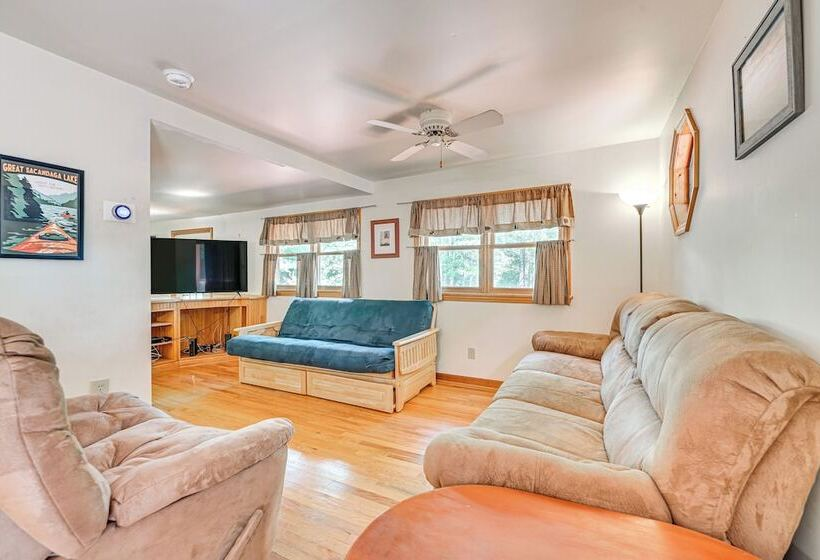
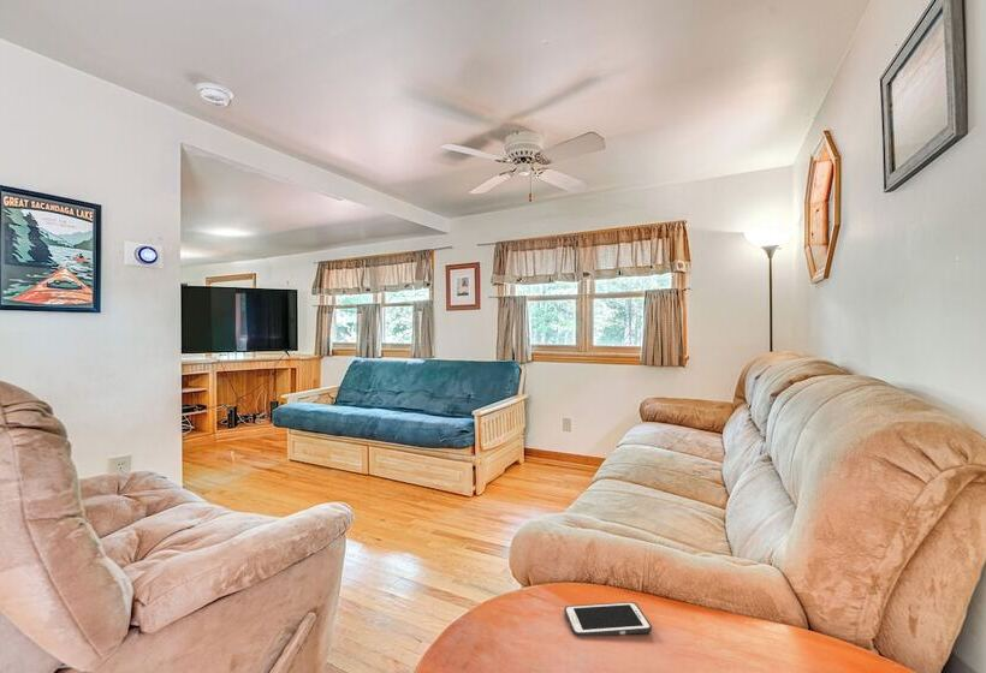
+ cell phone [563,601,653,637]
